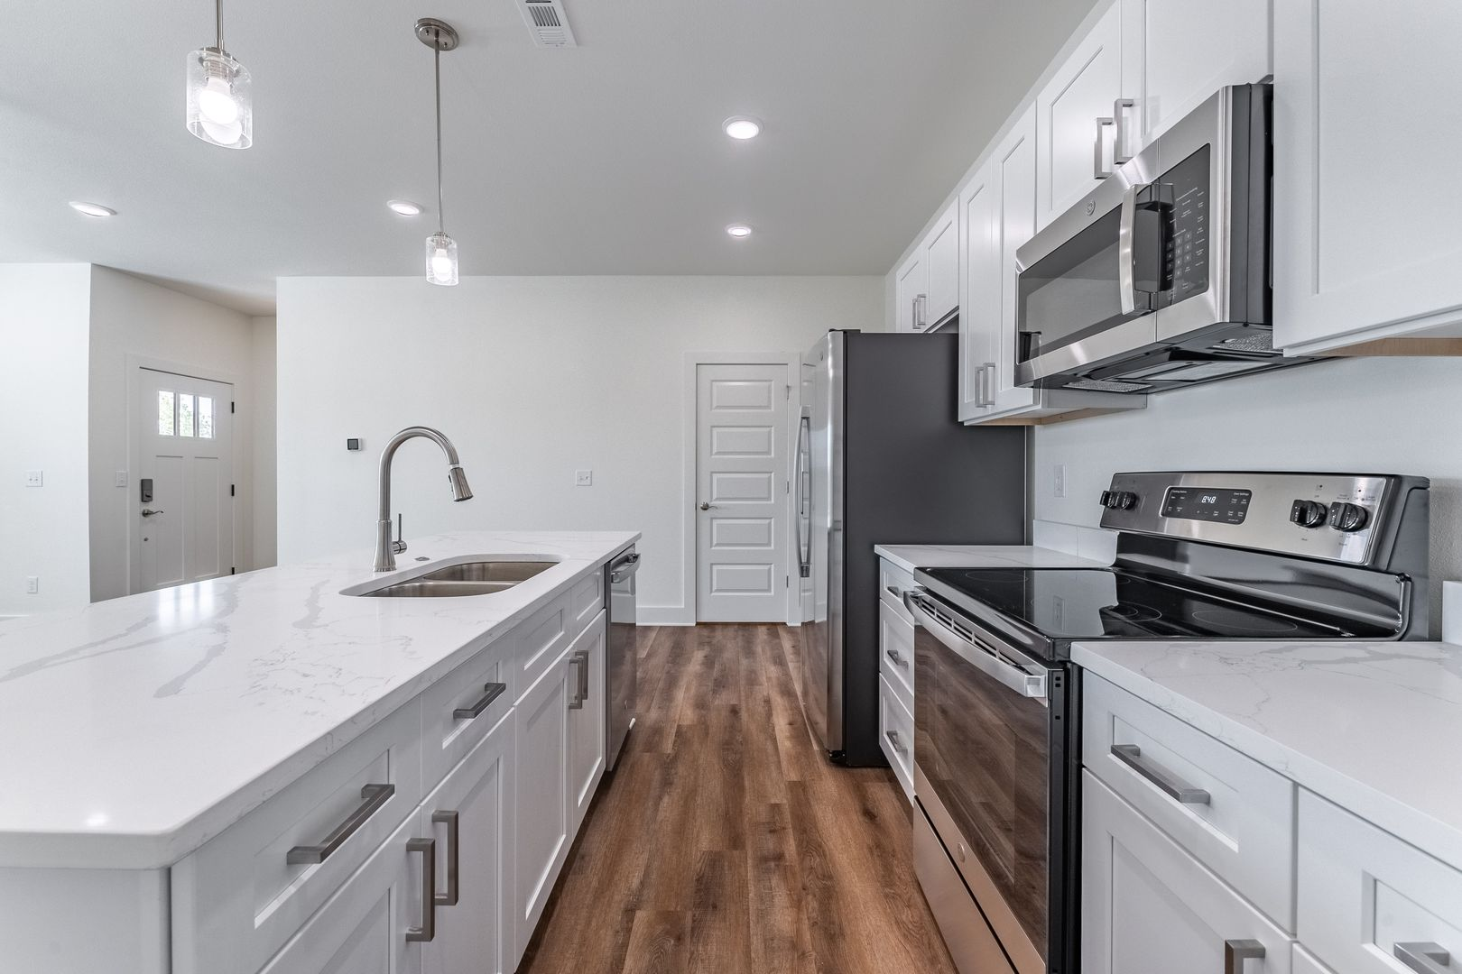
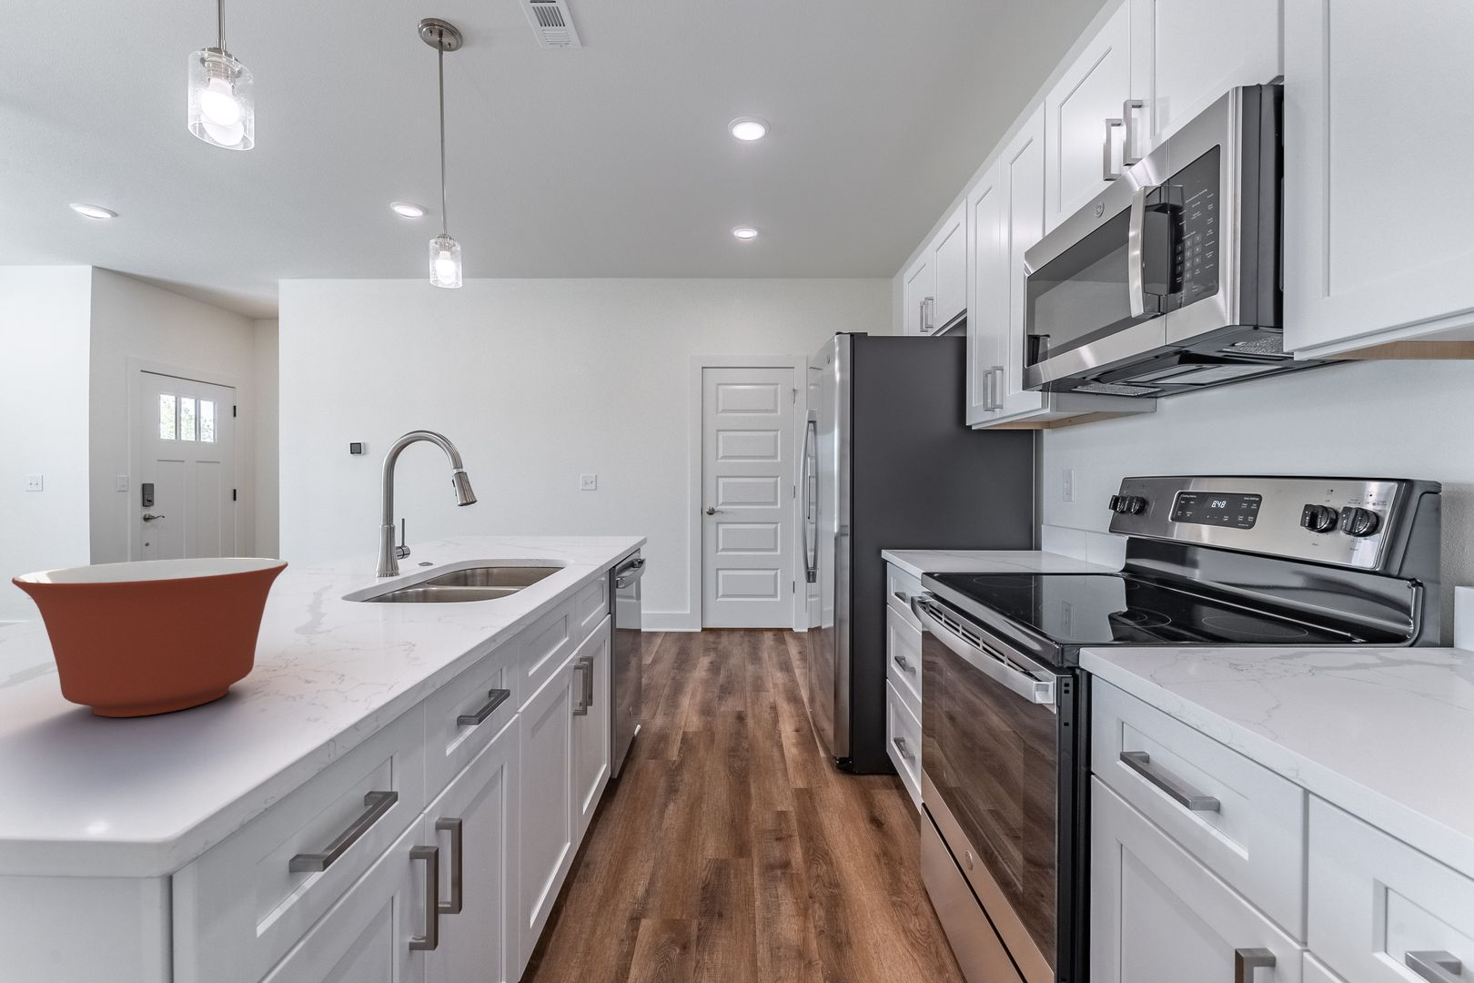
+ mixing bowl [11,557,290,719]
